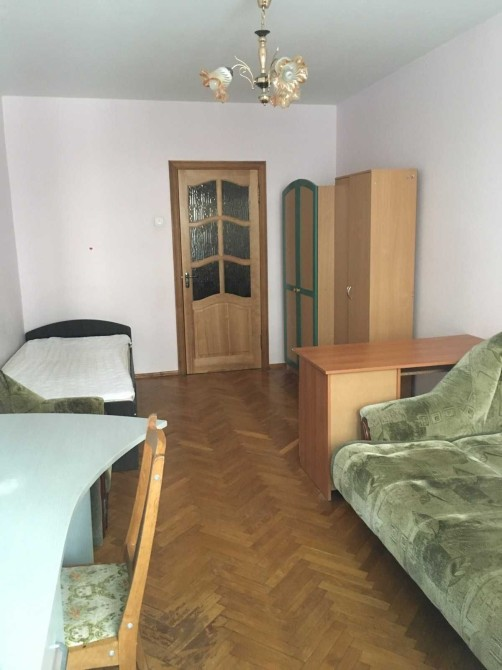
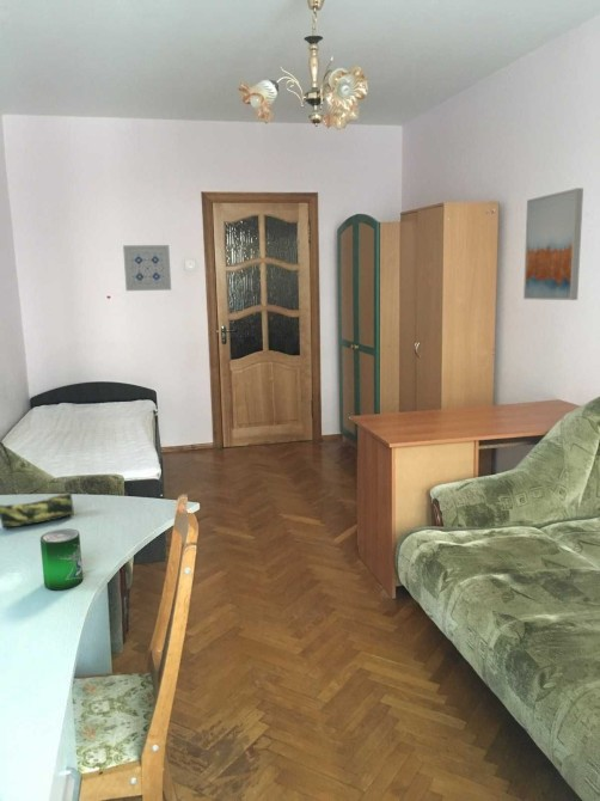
+ beverage can [39,527,84,592]
+ pencil case [0,491,75,528]
+ wall art [522,187,584,301]
+ wall art [122,244,172,292]
